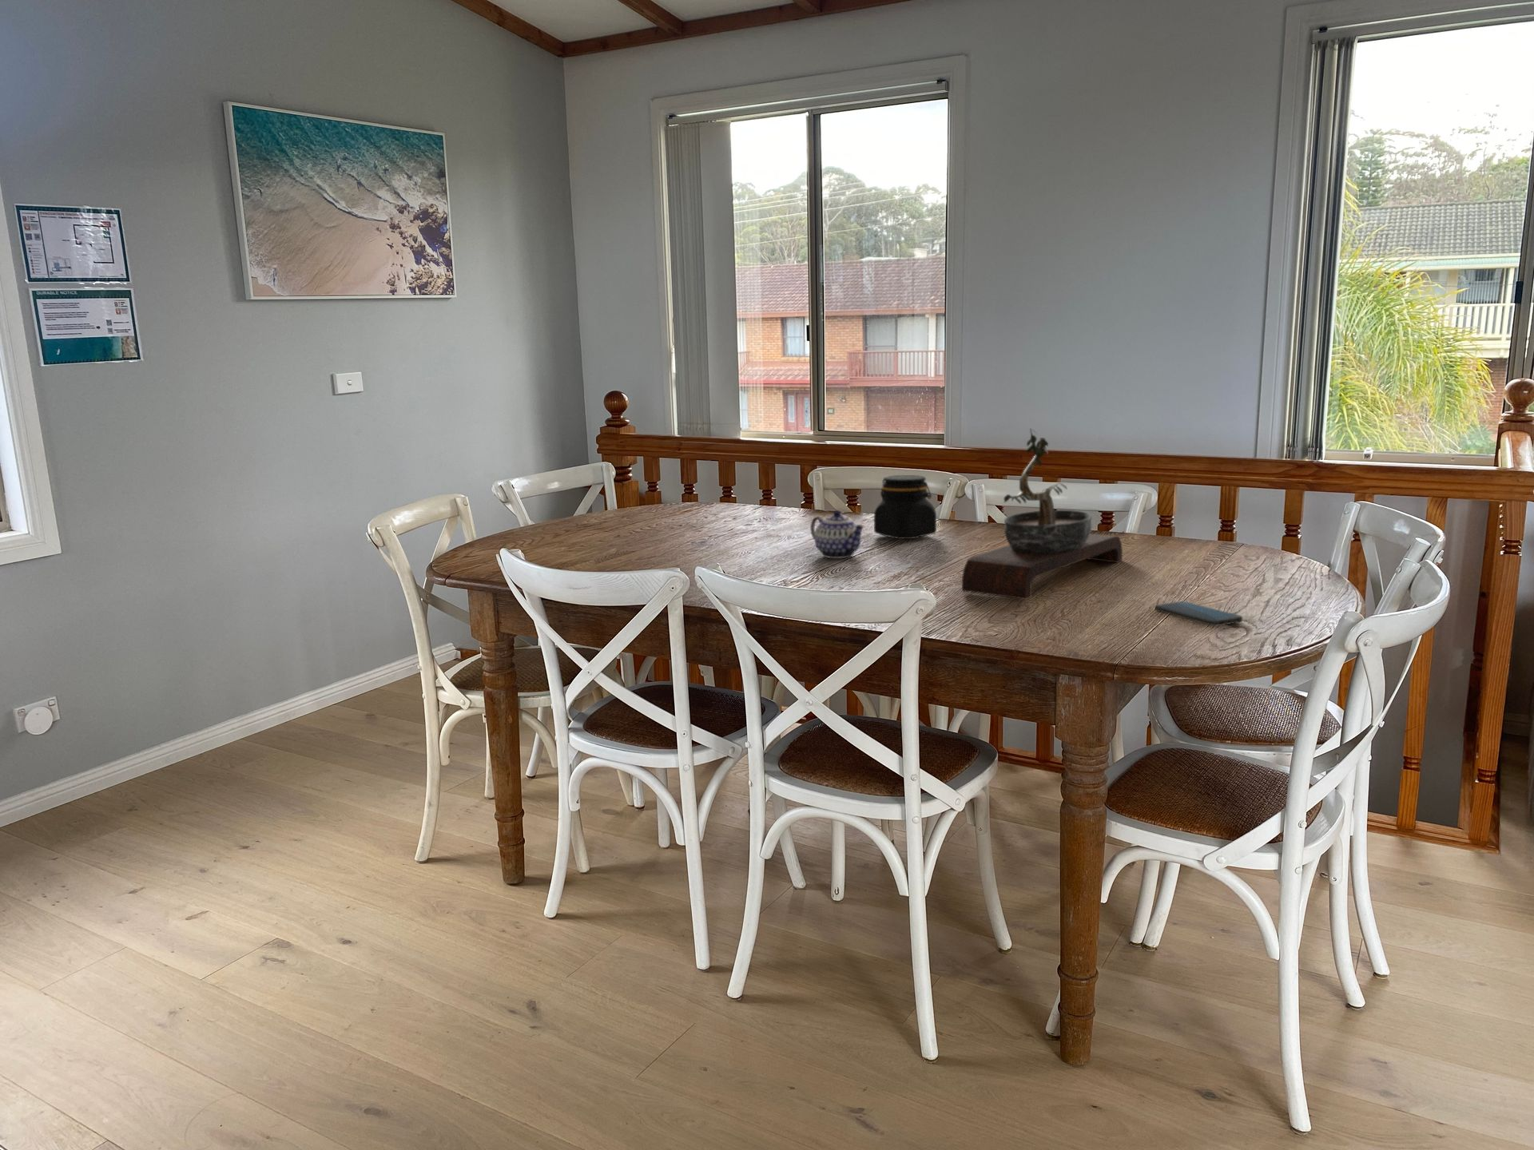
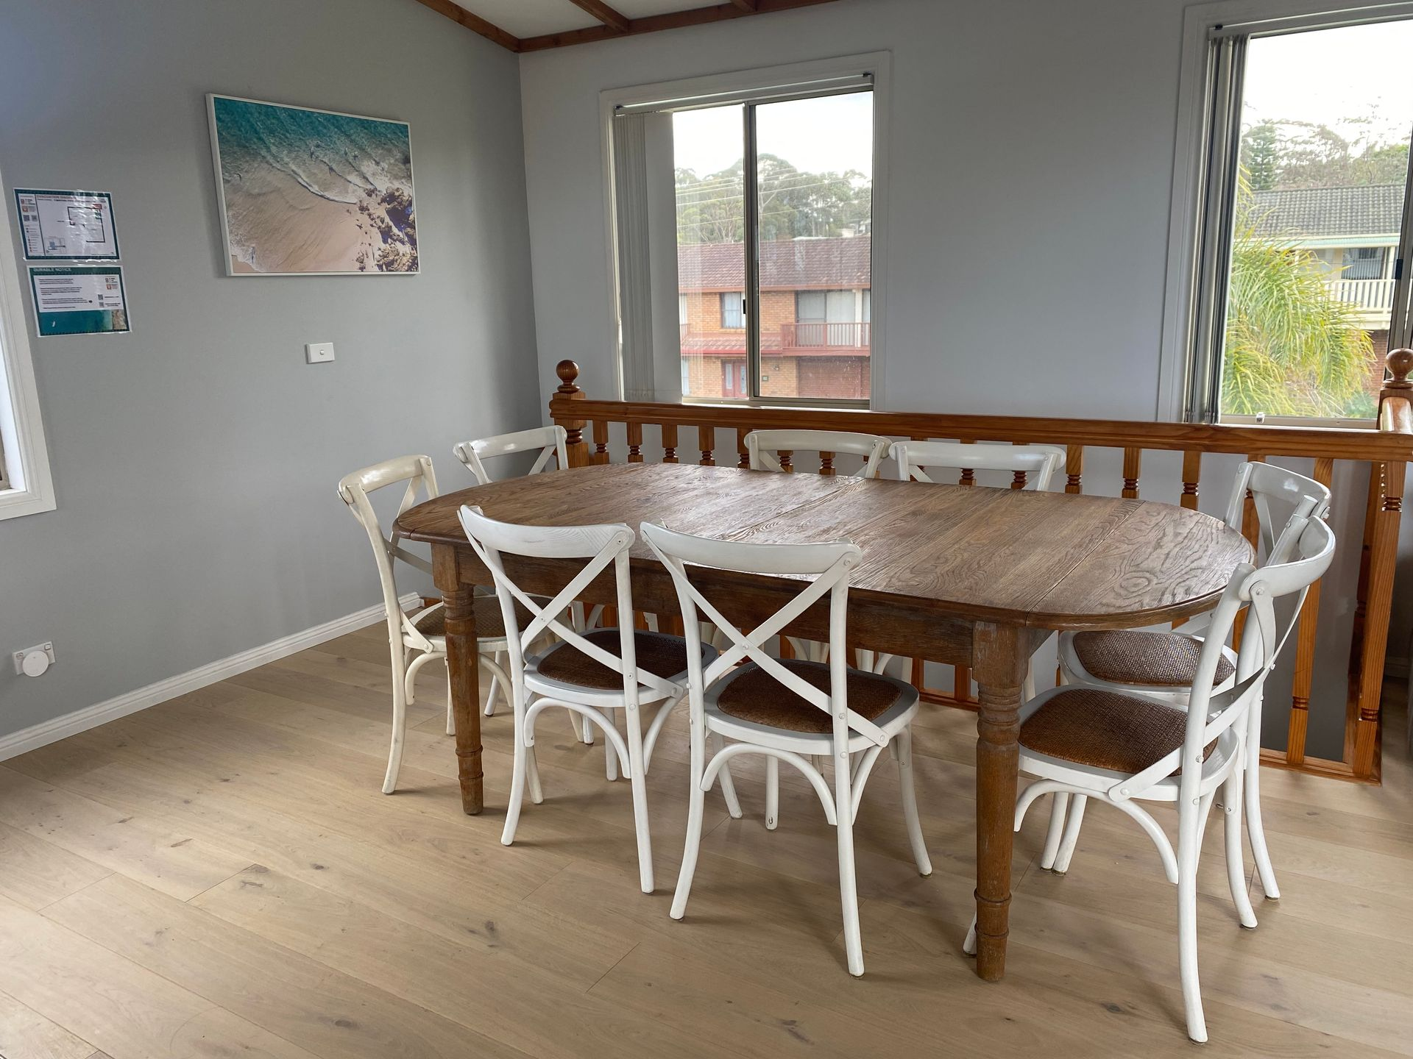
- bonsai tree [961,428,1123,600]
- jar [873,475,937,540]
- smartphone [1154,600,1243,627]
- teapot [809,510,865,559]
